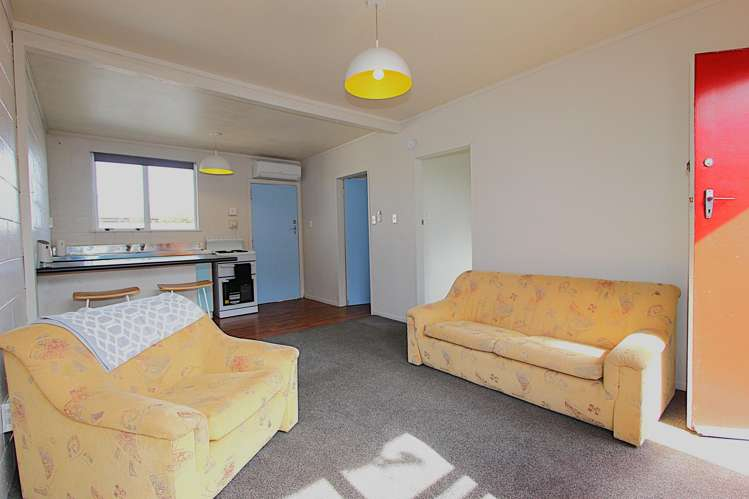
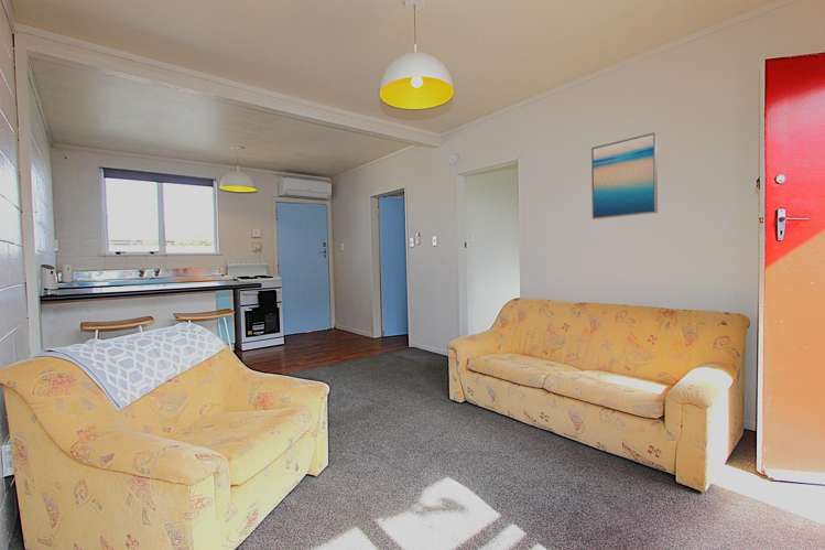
+ wall art [590,131,659,220]
